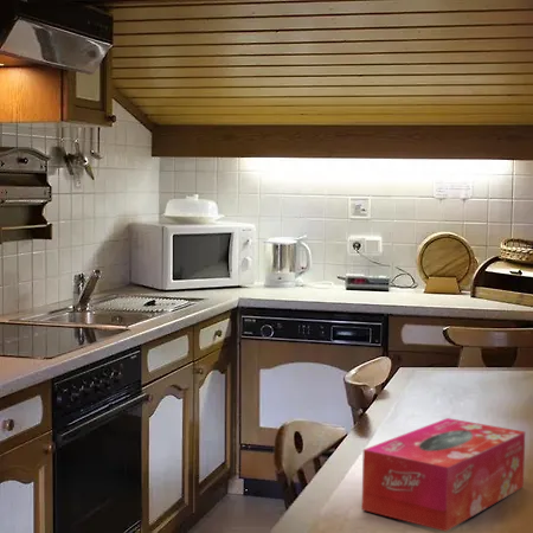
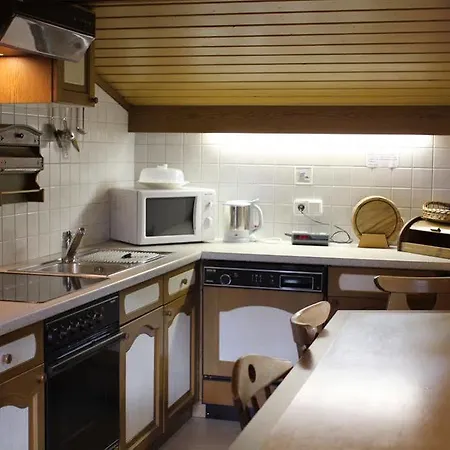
- tissue box [361,417,526,533]
